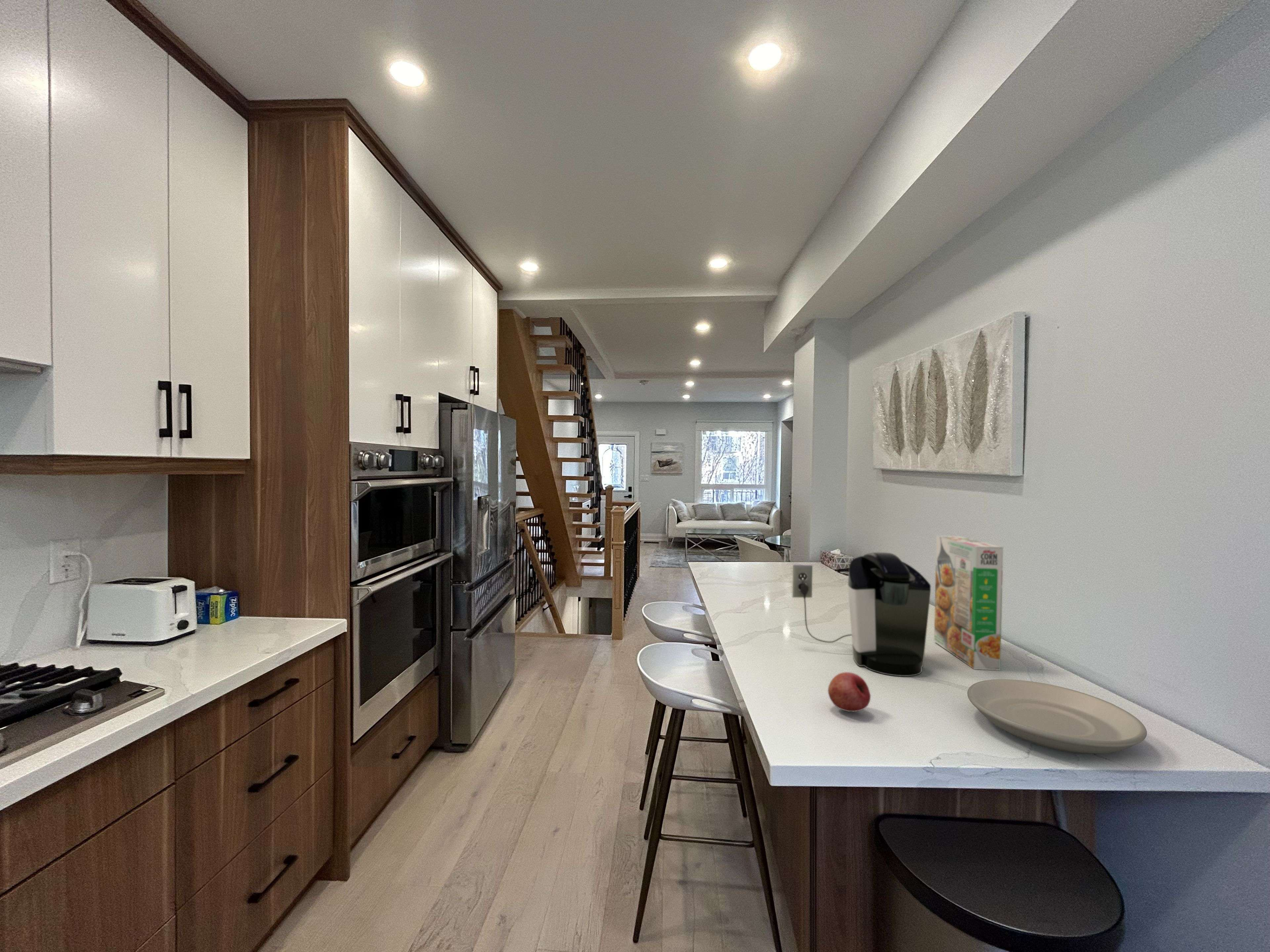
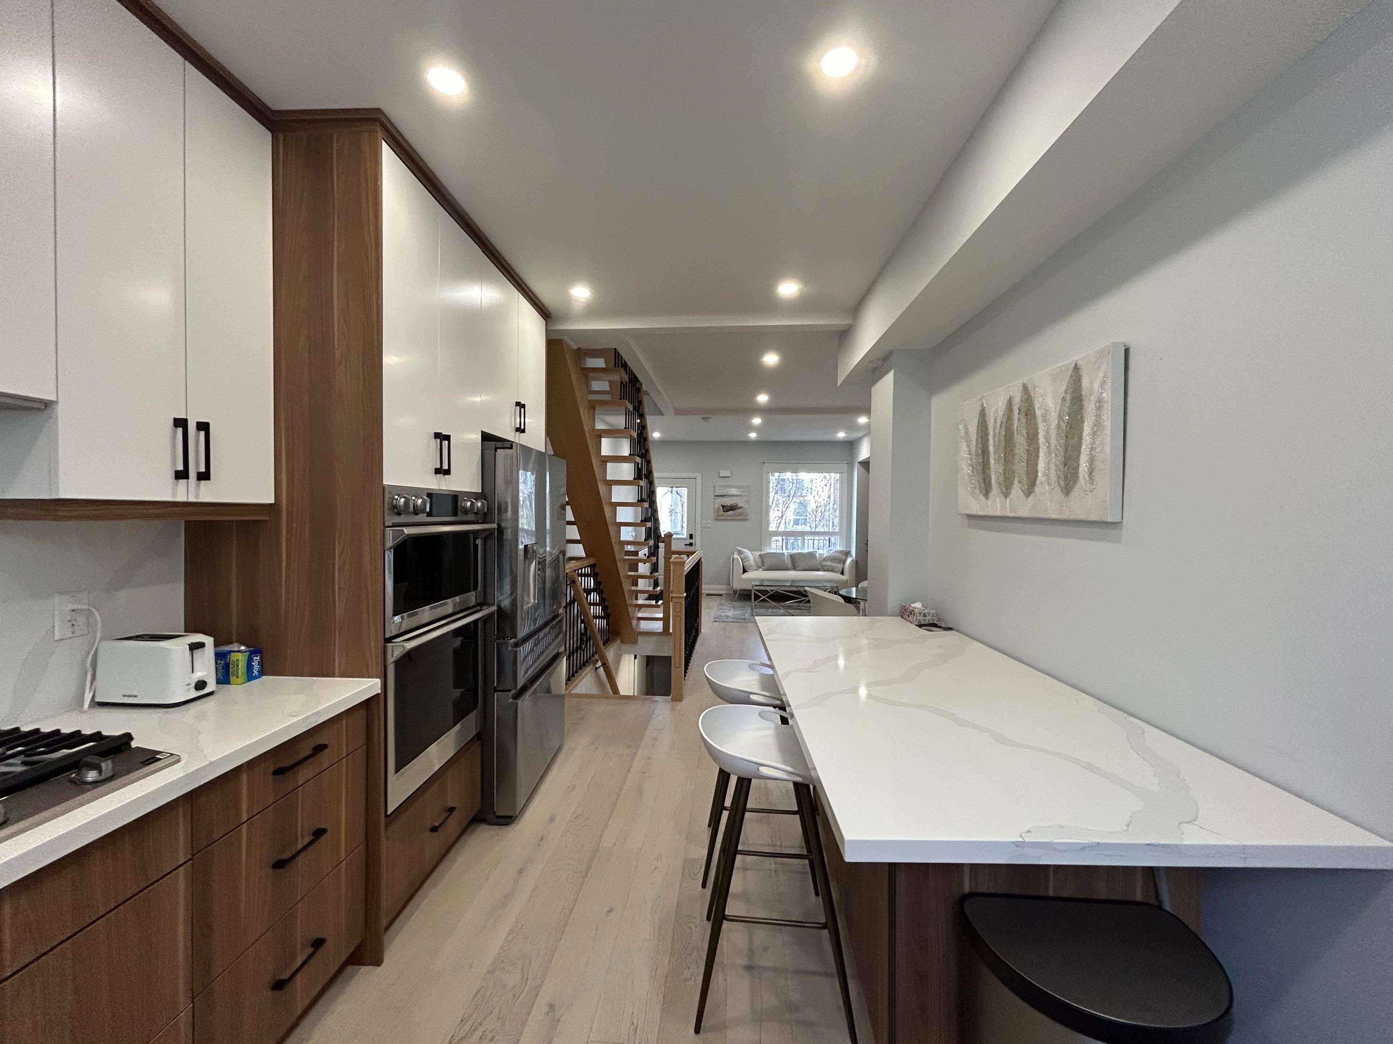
- cereal box [934,535,1003,671]
- coffee maker [792,552,931,677]
- plate [967,679,1147,754]
- fruit [827,672,871,712]
